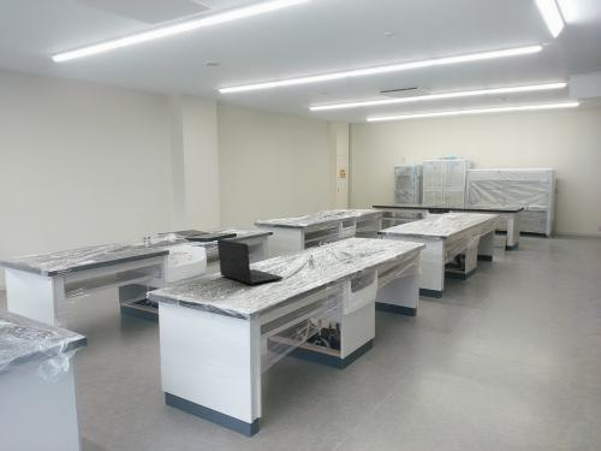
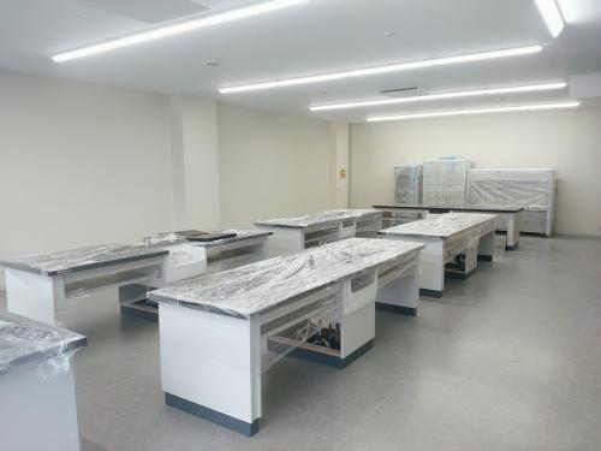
- laptop [216,237,285,285]
